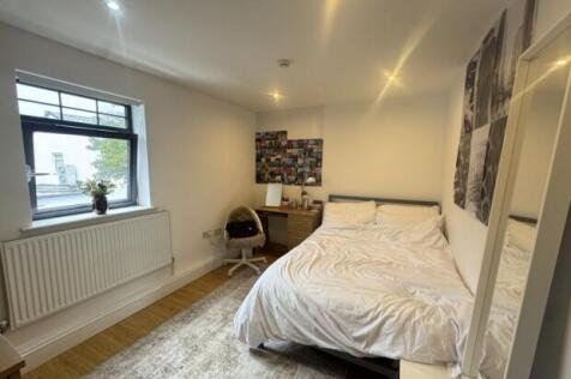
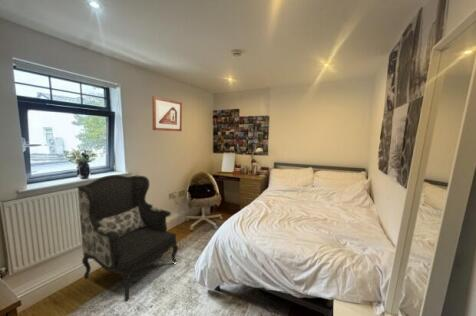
+ picture frame [151,95,183,132]
+ armchair [77,174,179,303]
